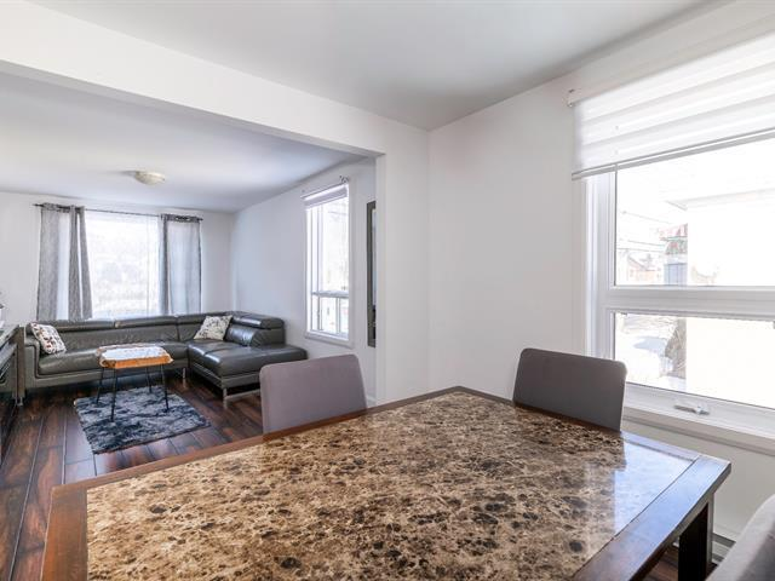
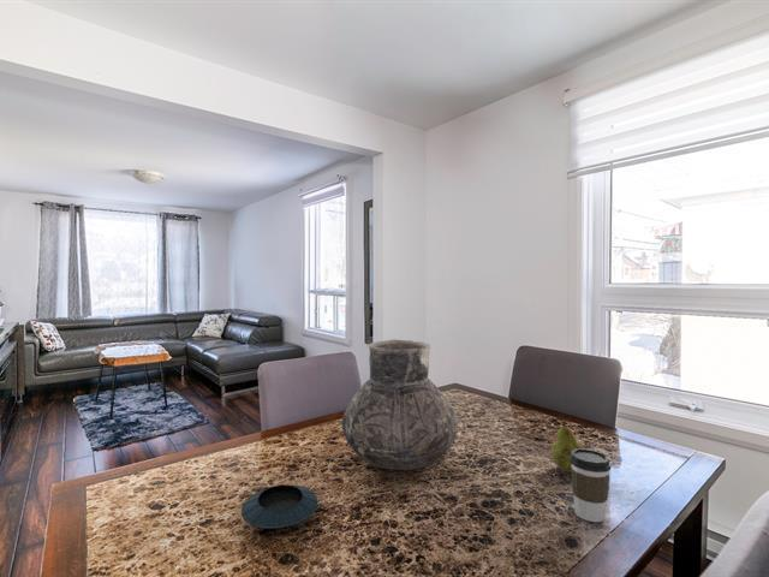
+ fruit [550,420,584,474]
+ coffee cup [570,447,612,523]
+ saucer [240,483,320,530]
+ vase [341,339,460,471]
